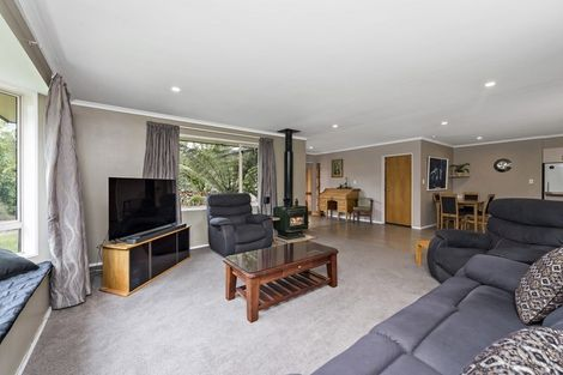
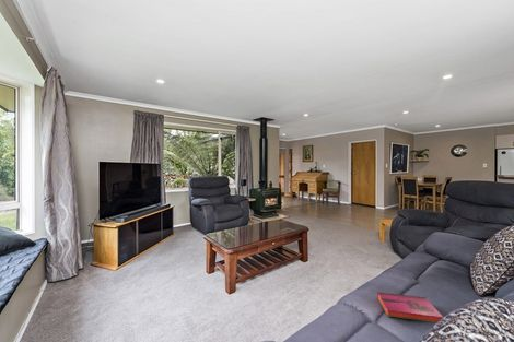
+ hardback book [376,292,444,323]
